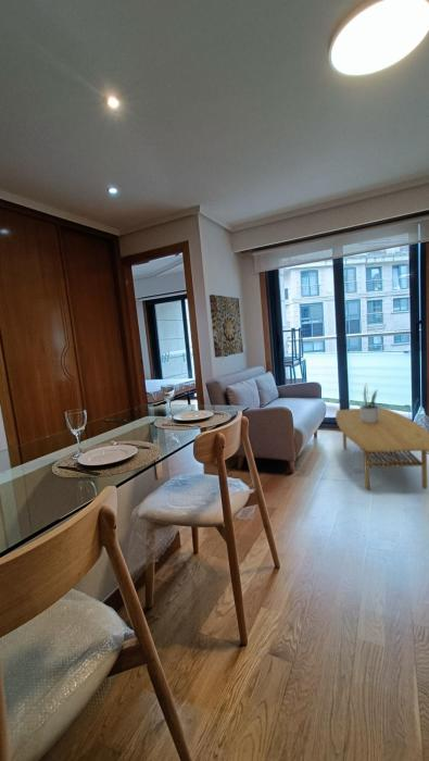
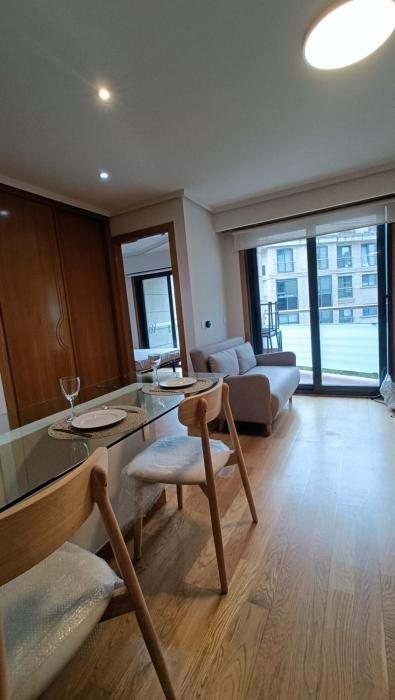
- potted plant [358,383,380,424]
- wall art [209,294,244,359]
- coffee table [335,407,429,490]
